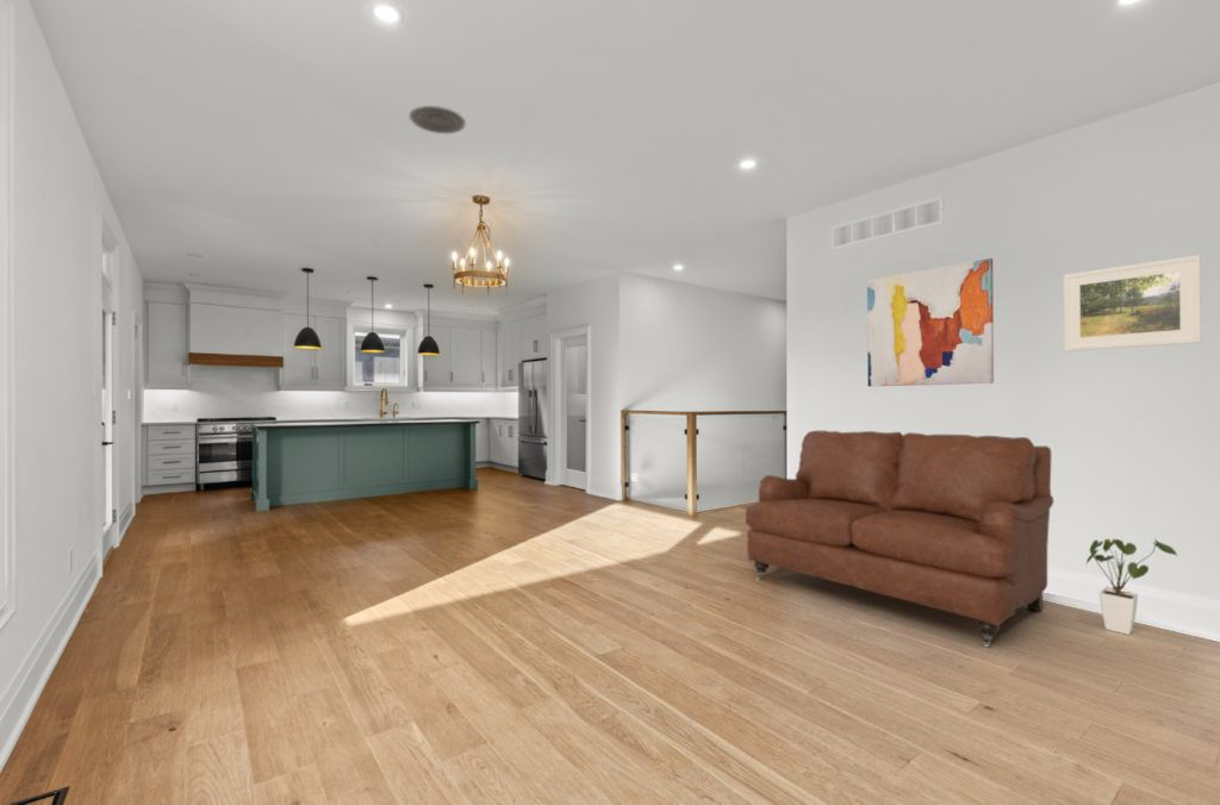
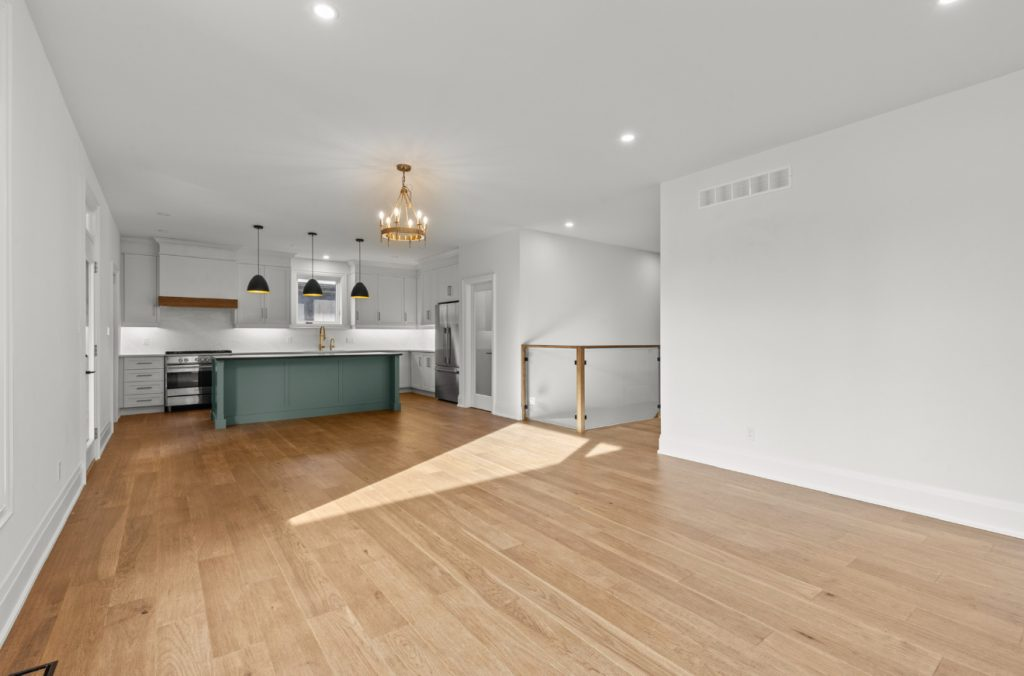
- house plant [1085,537,1178,636]
- sofa [745,429,1054,649]
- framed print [1063,254,1202,352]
- wall art [866,257,995,388]
- recessed light [409,105,467,135]
